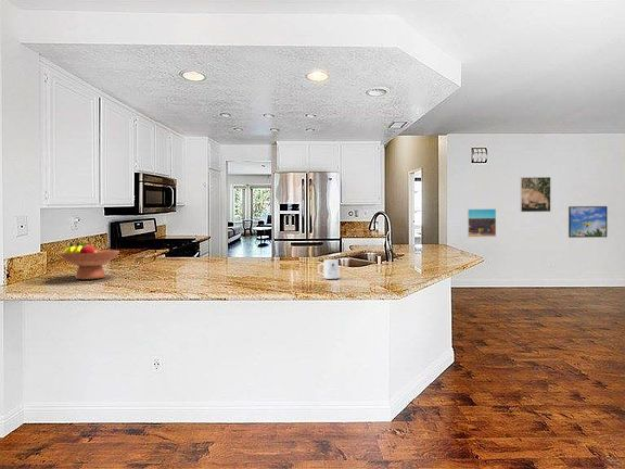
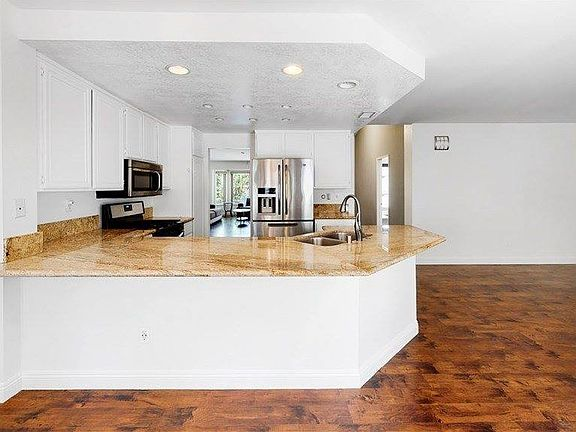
- mug [317,258,340,280]
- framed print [567,205,609,239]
- fruit bowl [59,241,120,280]
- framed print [467,208,497,238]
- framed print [520,176,551,213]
